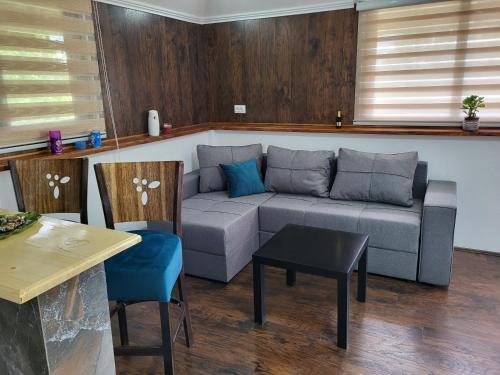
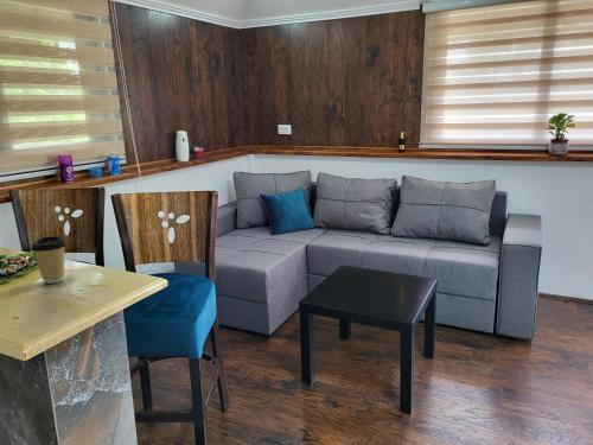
+ coffee cup [30,235,68,285]
